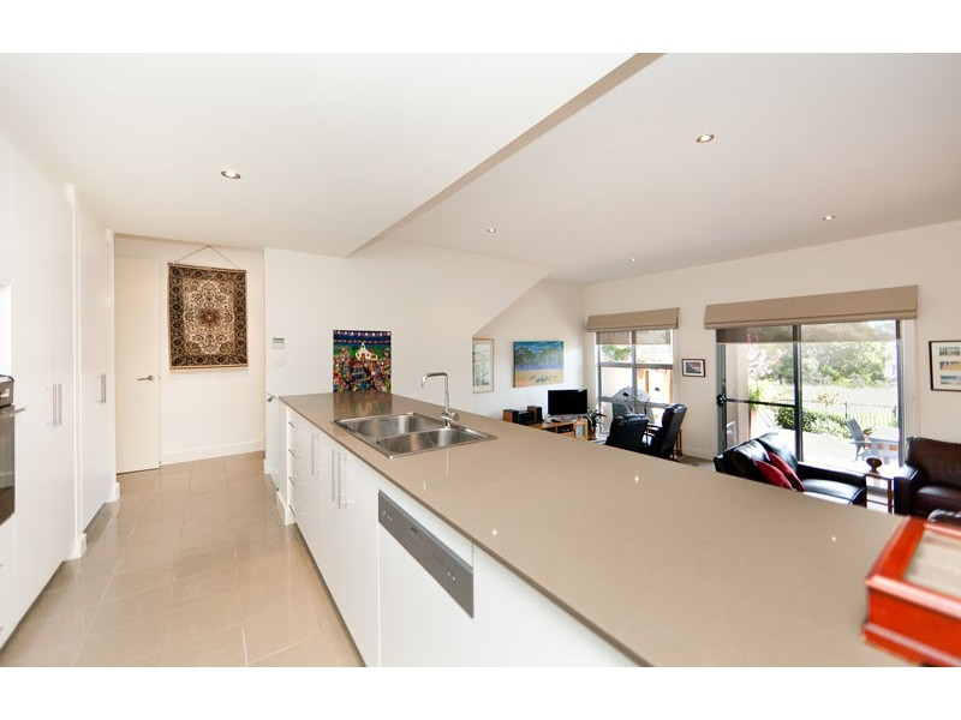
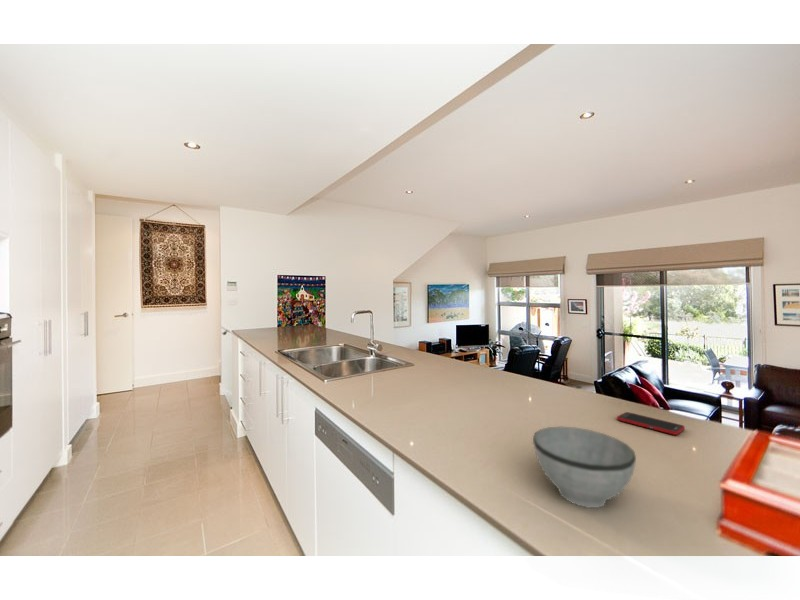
+ cell phone [616,411,686,436]
+ bowl [532,426,637,509]
